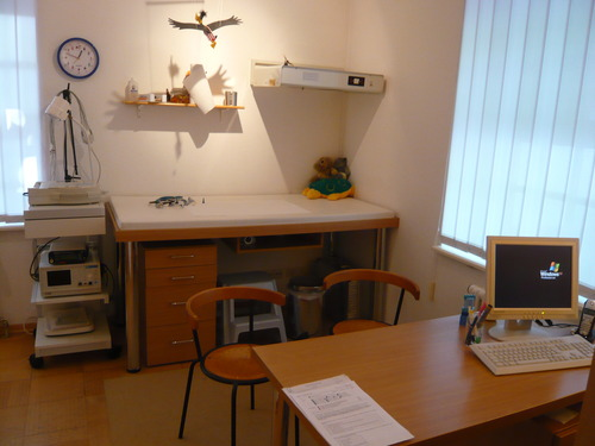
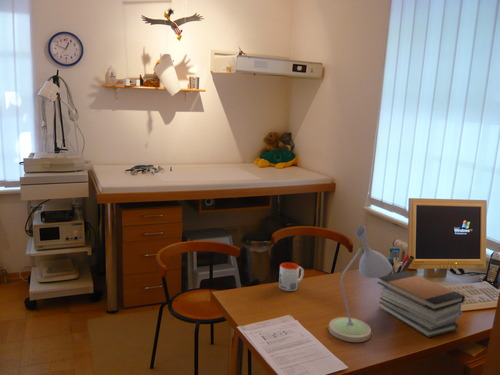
+ mug [278,262,305,292]
+ book stack [376,270,466,338]
+ desk lamp [328,224,393,343]
